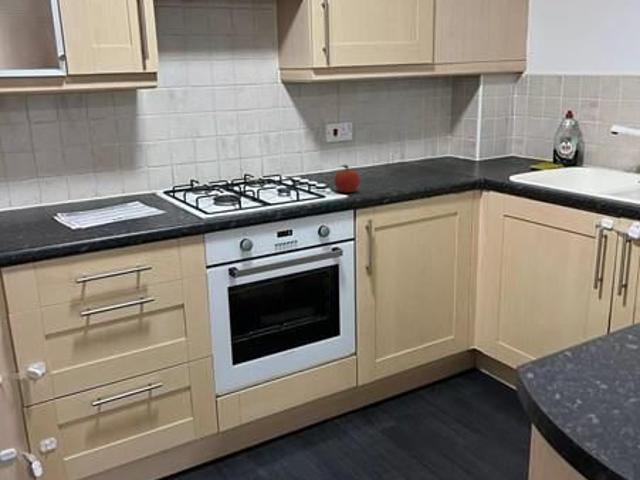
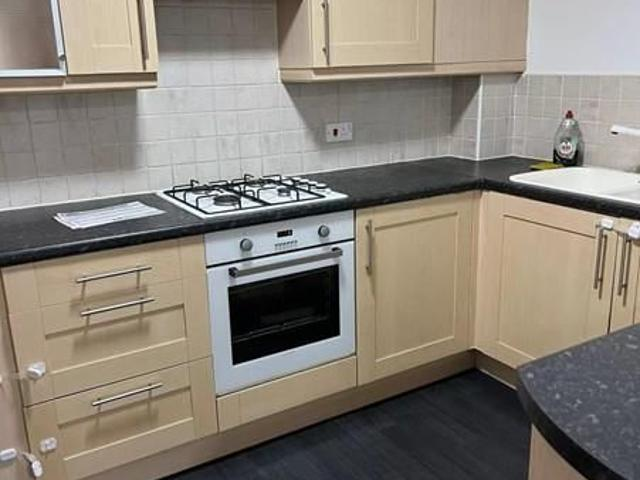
- fruit [333,164,361,194]
